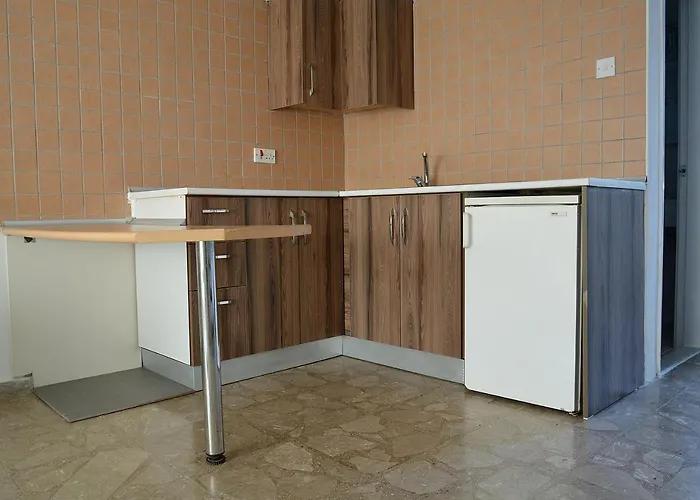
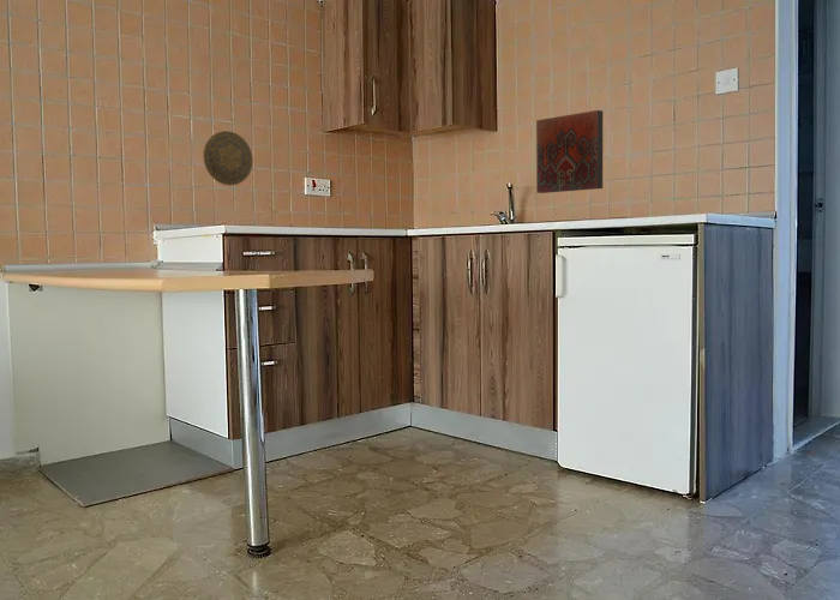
+ decorative plate [203,130,254,186]
+ decorative tile [535,109,604,194]
